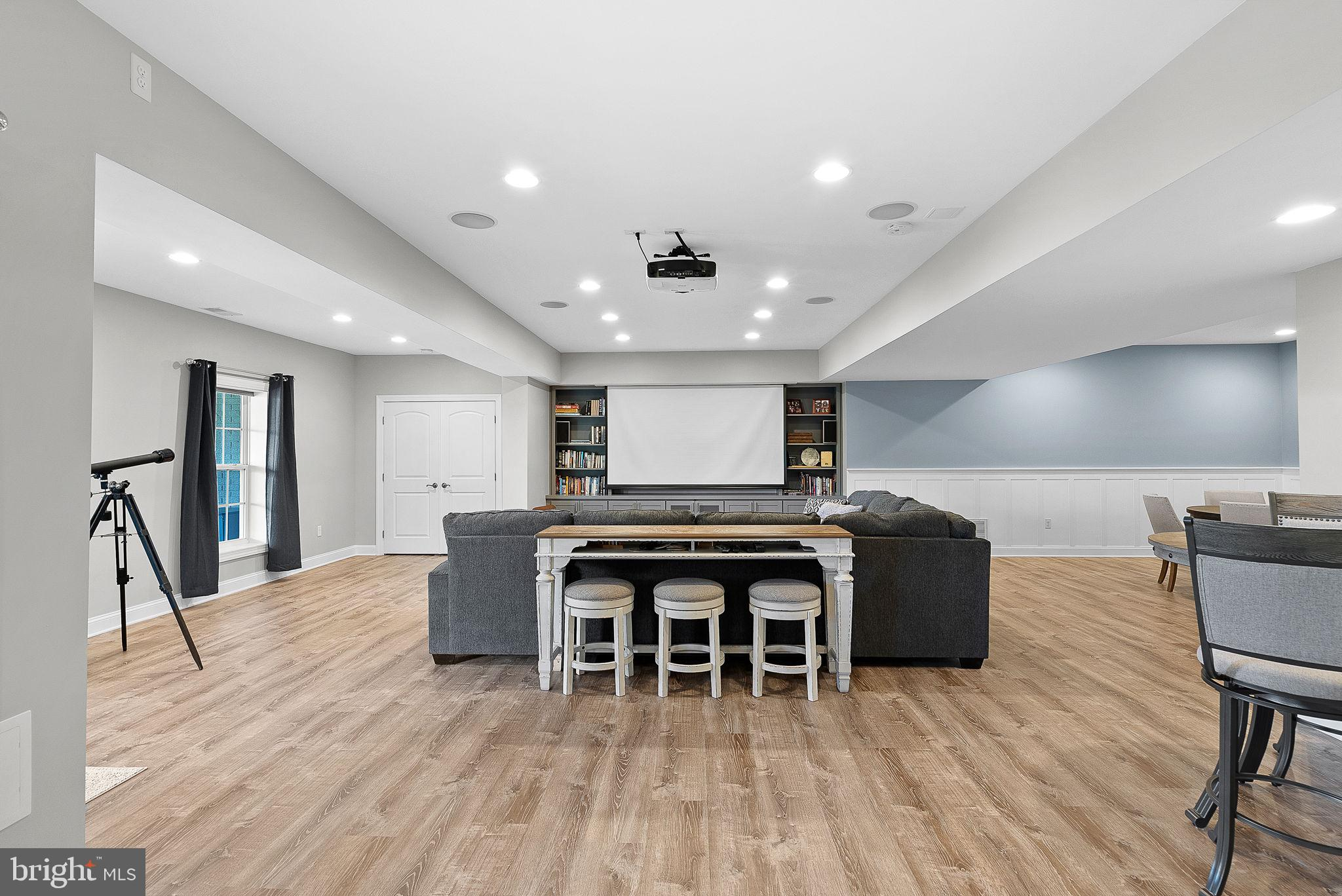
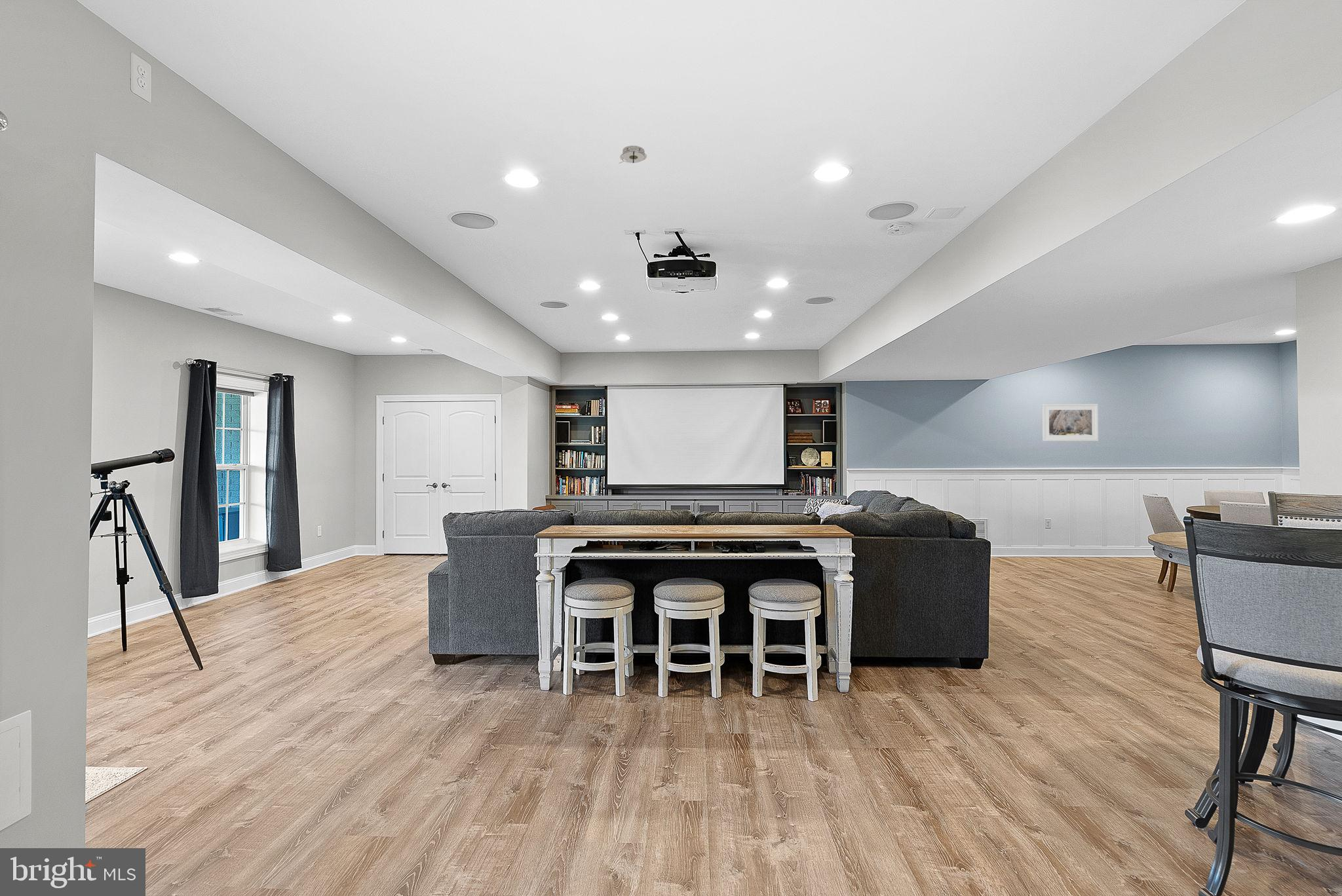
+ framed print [1041,403,1099,442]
+ smoke detector [619,145,647,164]
